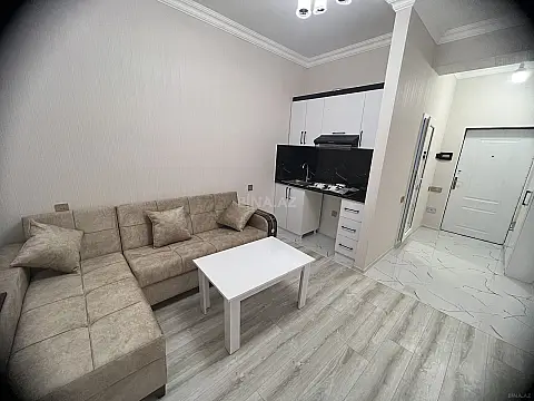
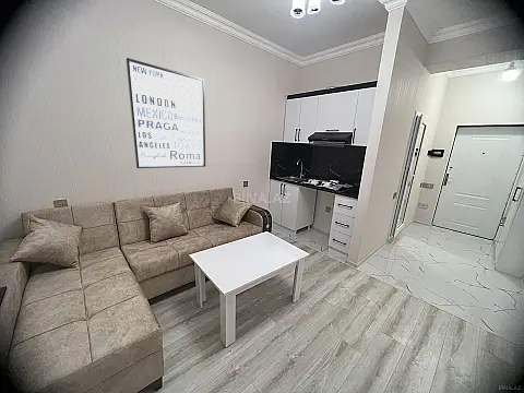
+ wall art [126,57,206,169]
